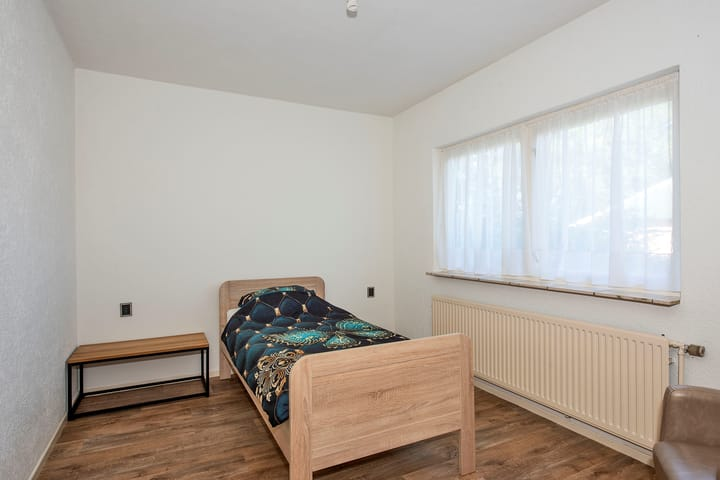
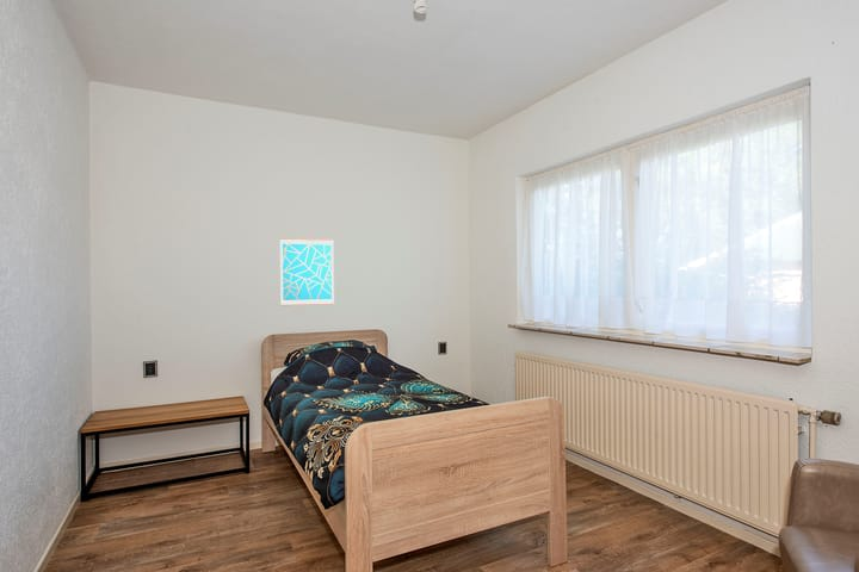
+ wall art [279,237,335,307]
